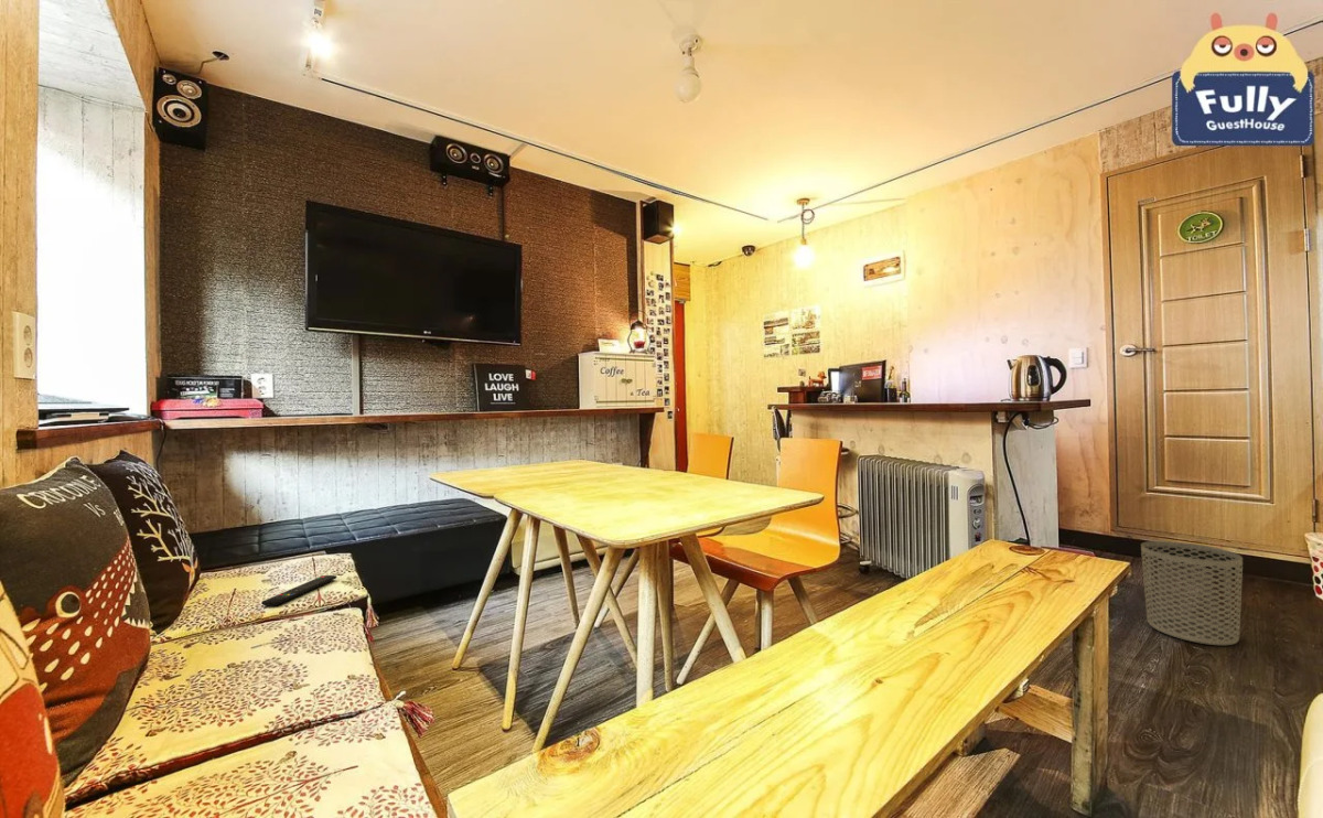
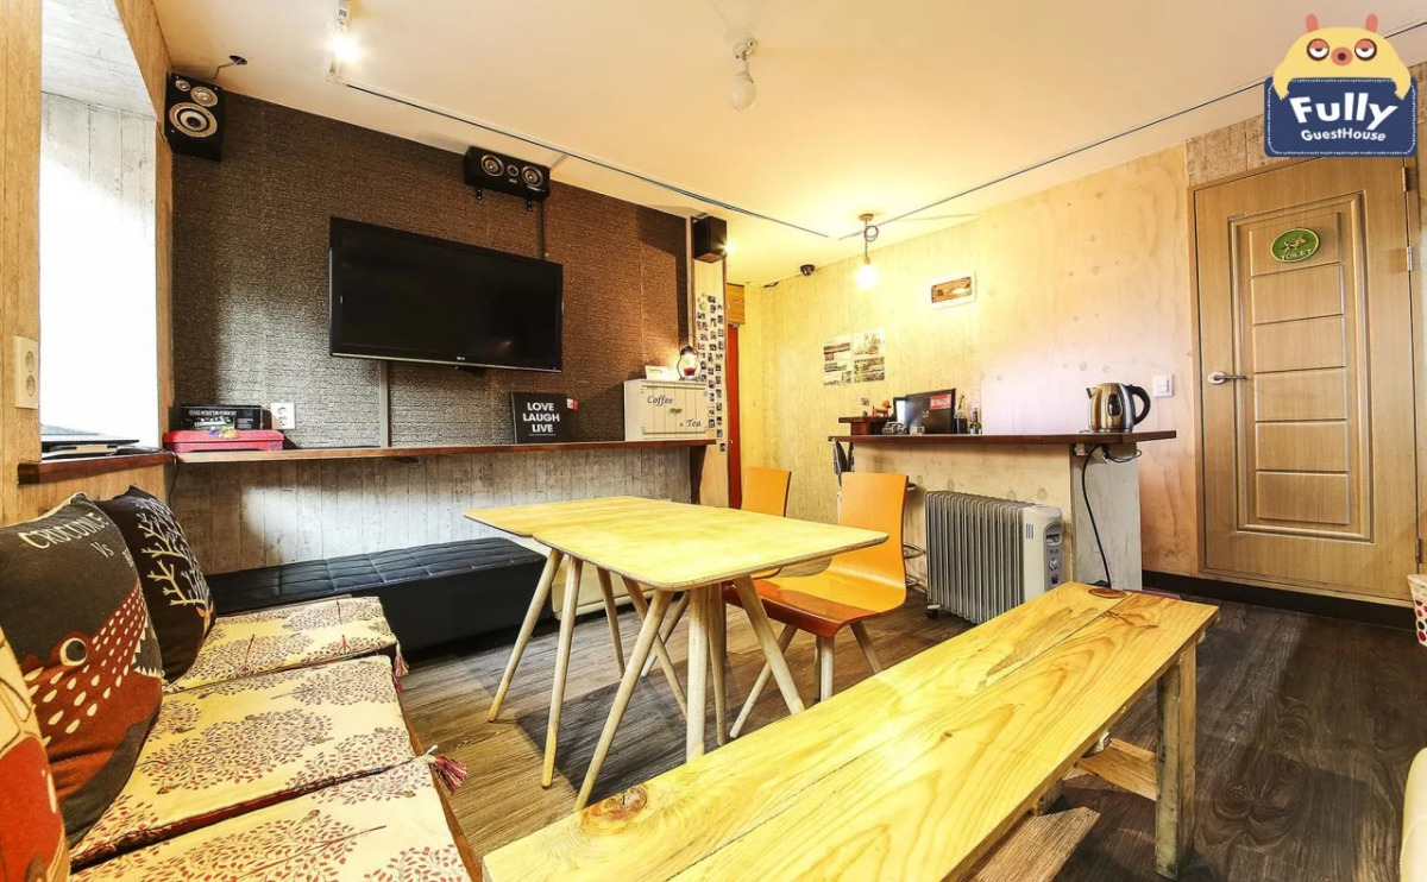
- waste bin [1140,540,1244,646]
- remote control [260,574,337,607]
